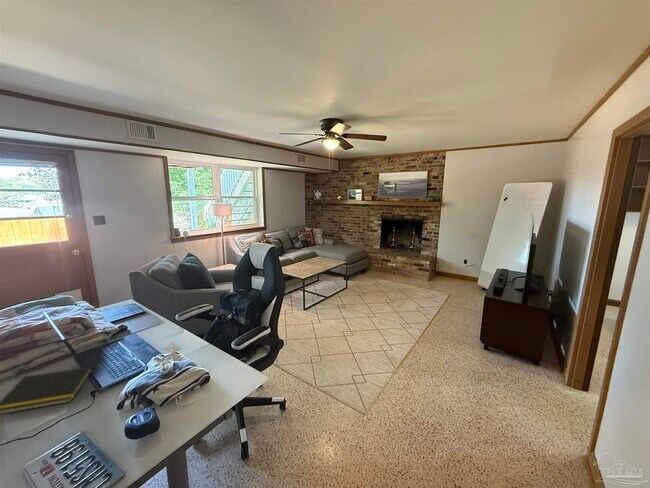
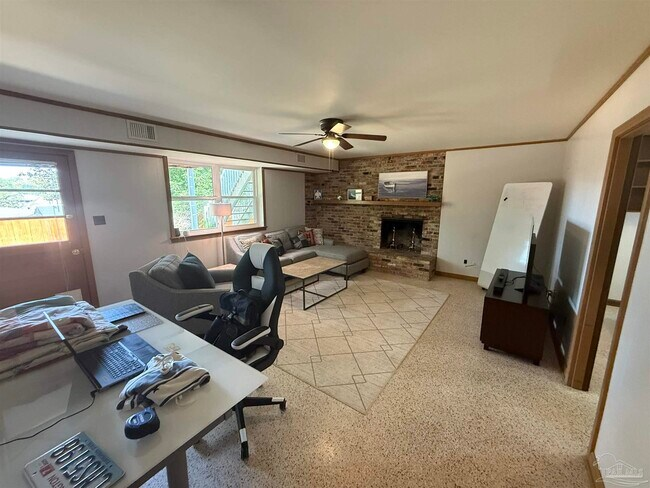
- notepad [0,366,93,415]
